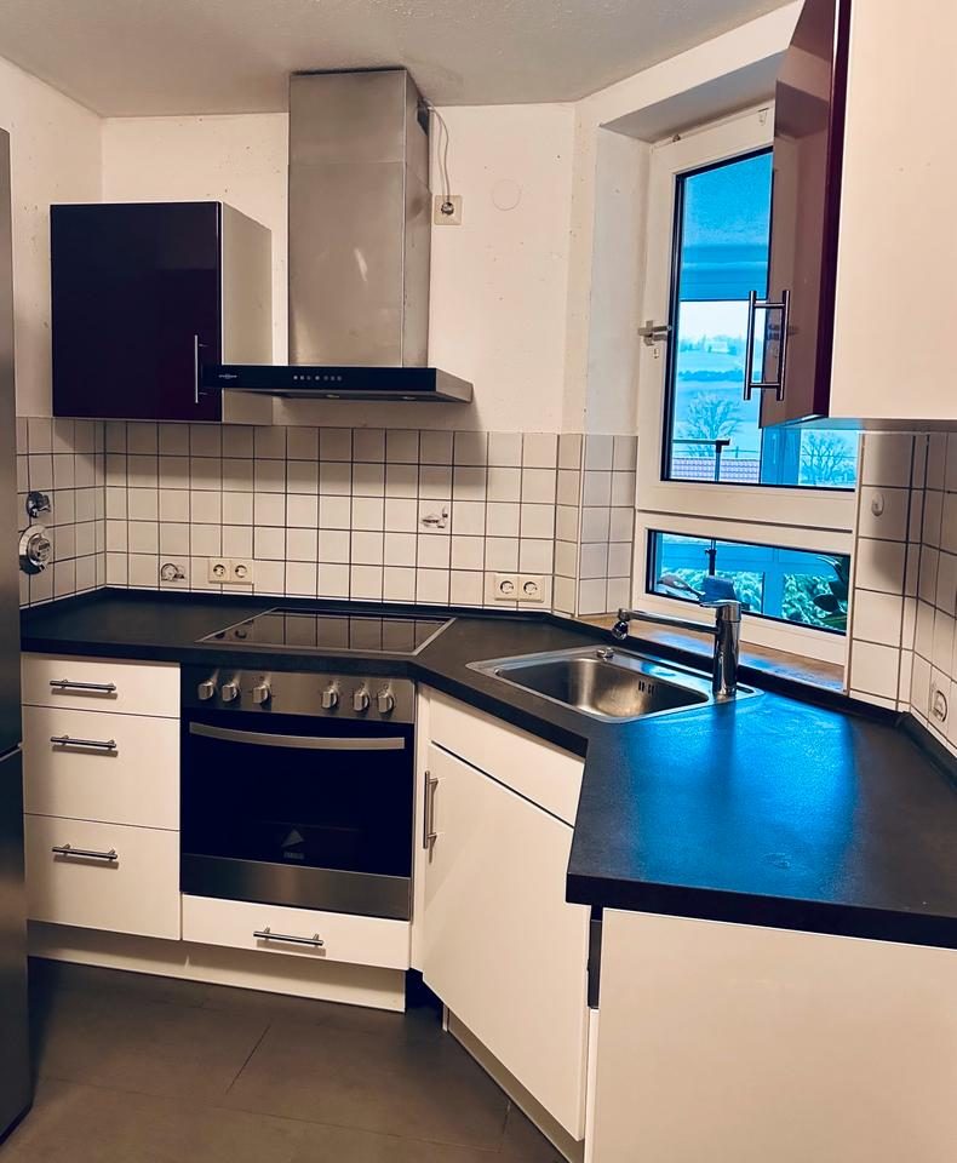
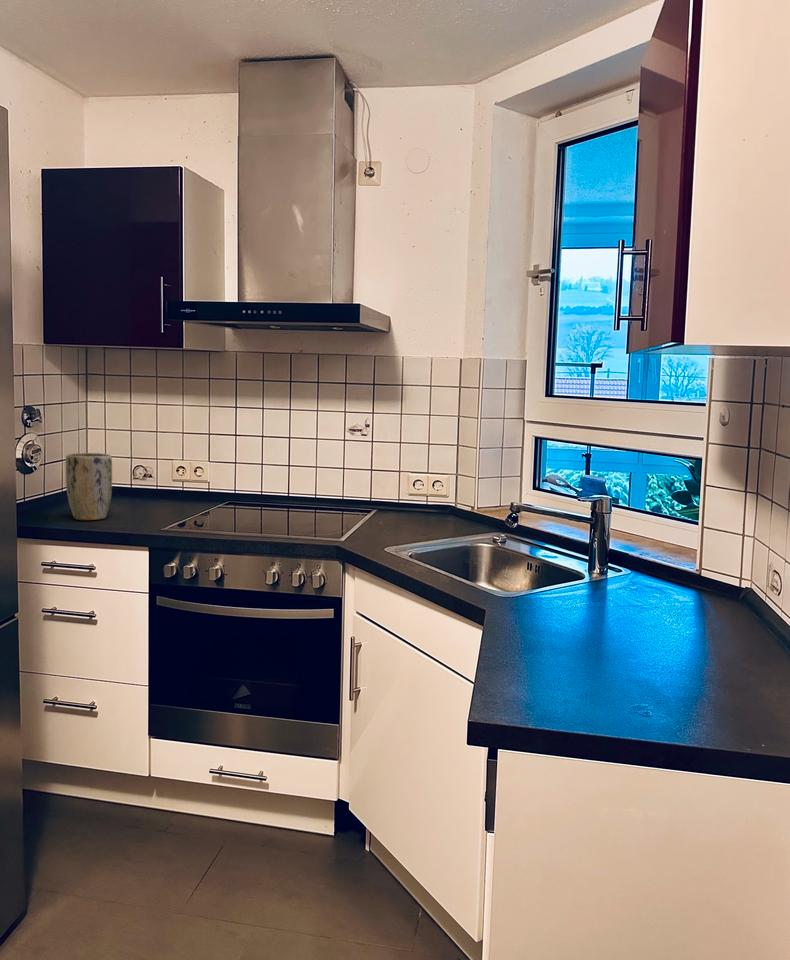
+ plant pot [64,452,113,521]
